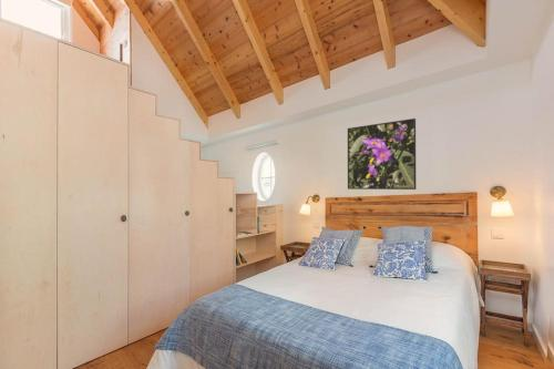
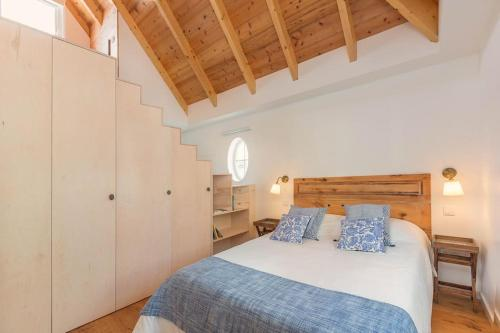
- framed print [347,117,417,191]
